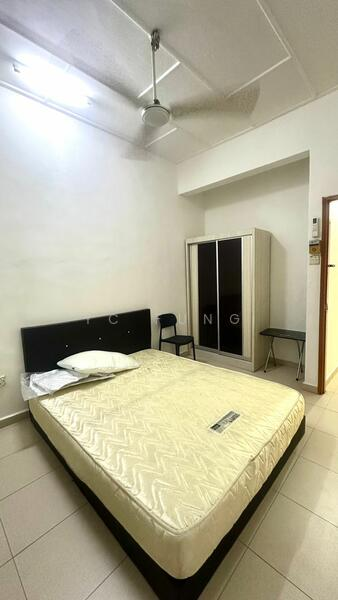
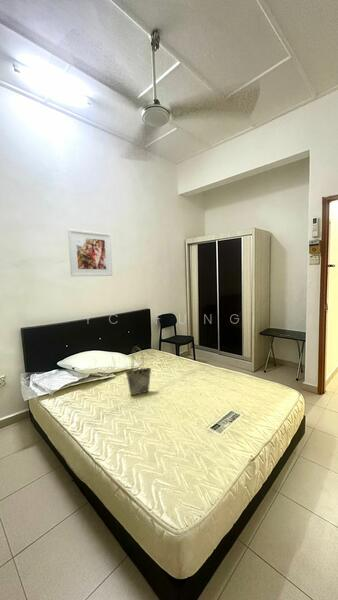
+ tote bag [125,346,152,396]
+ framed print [67,228,113,277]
